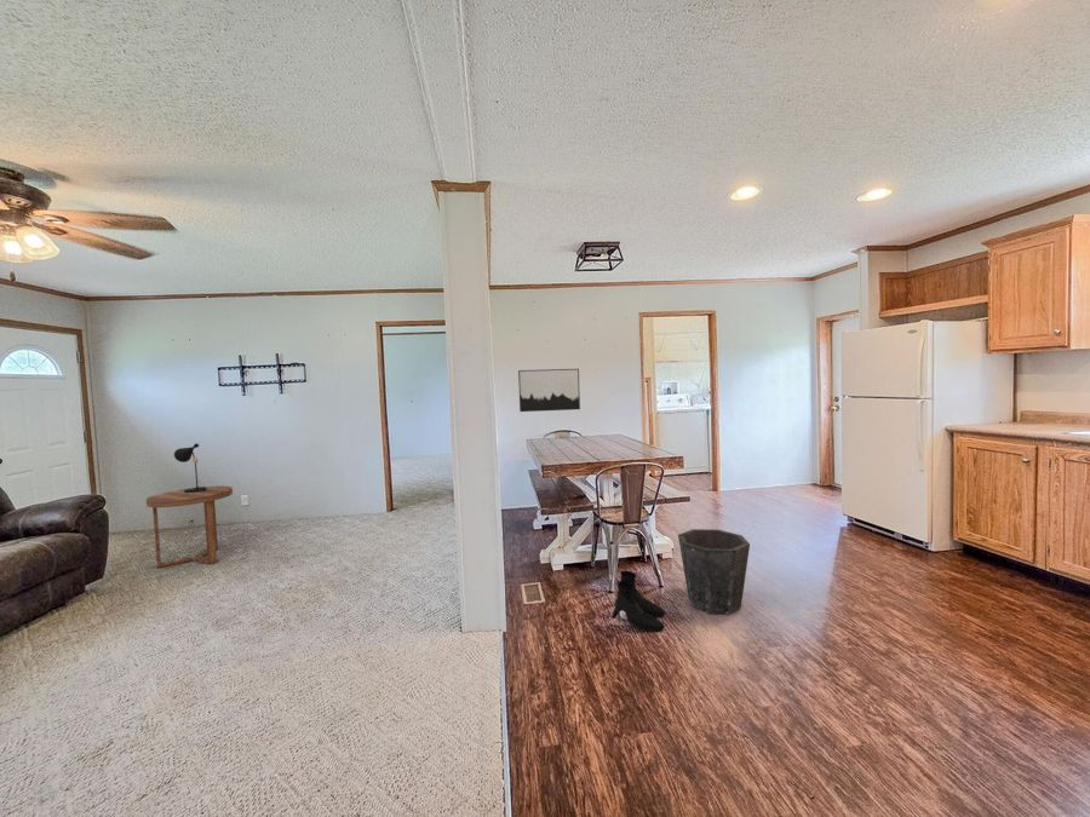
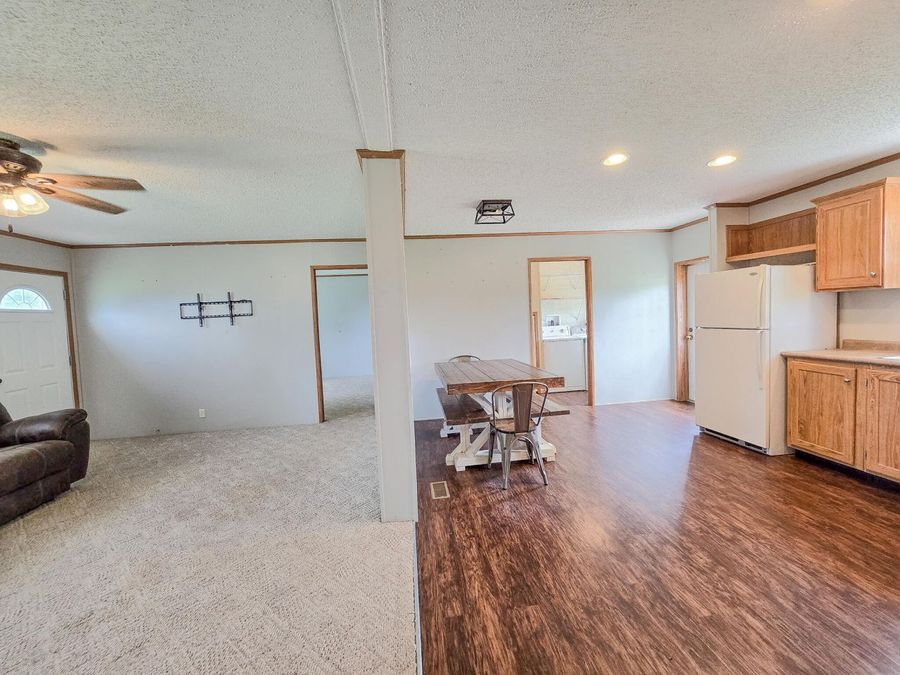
- side table [145,485,234,569]
- wall art [517,368,581,413]
- waste bin [677,528,751,616]
- table lamp [173,442,208,493]
- boots [610,570,666,632]
